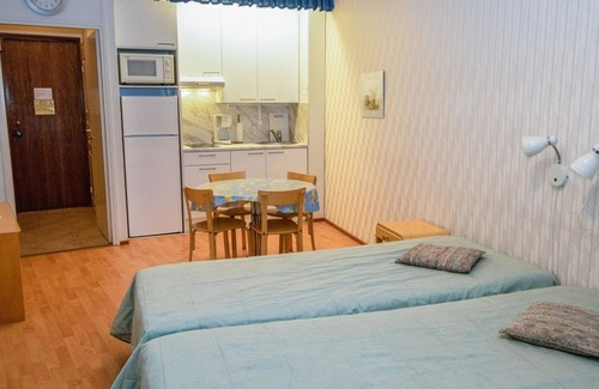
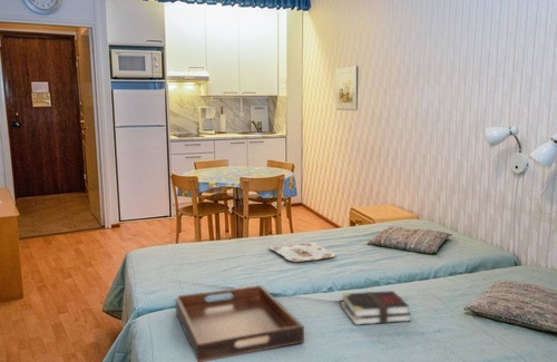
+ book [340,290,412,326]
+ serving tray [268,241,336,263]
+ serving tray [175,284,305,362]
